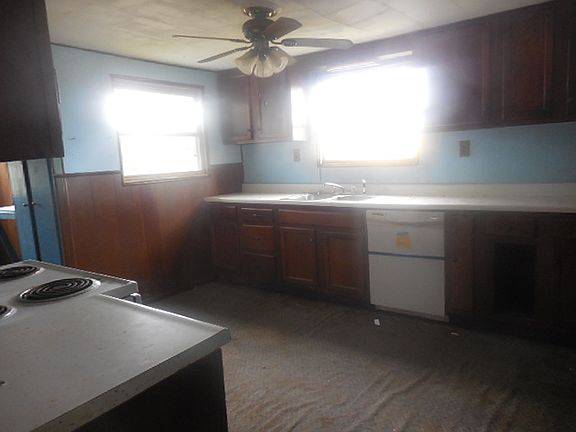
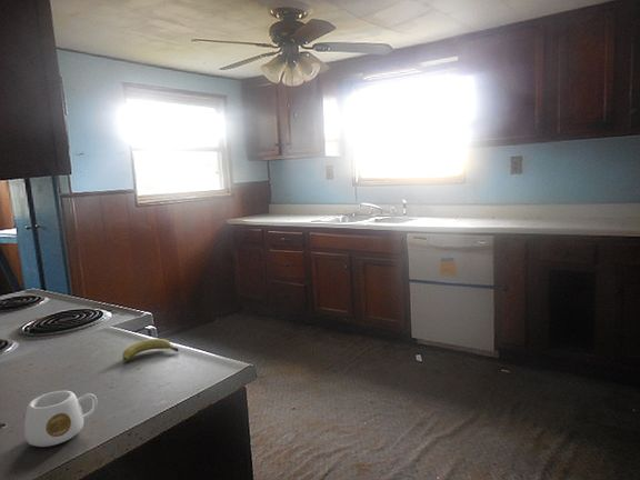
+ fruit [121,338,180,362]
+ mug [23,390,99,448]
